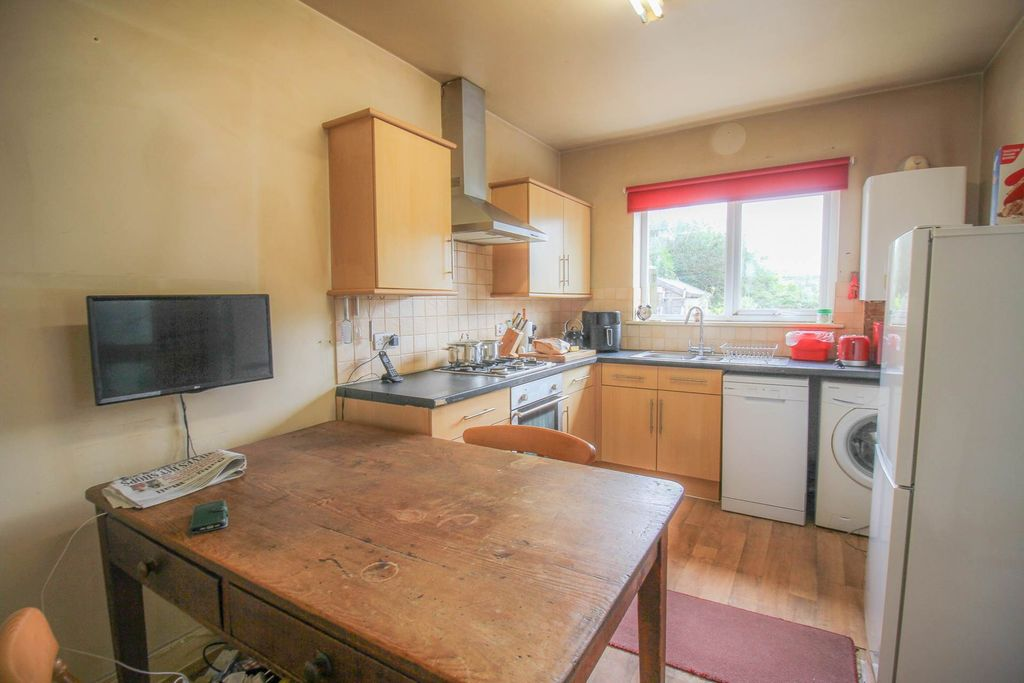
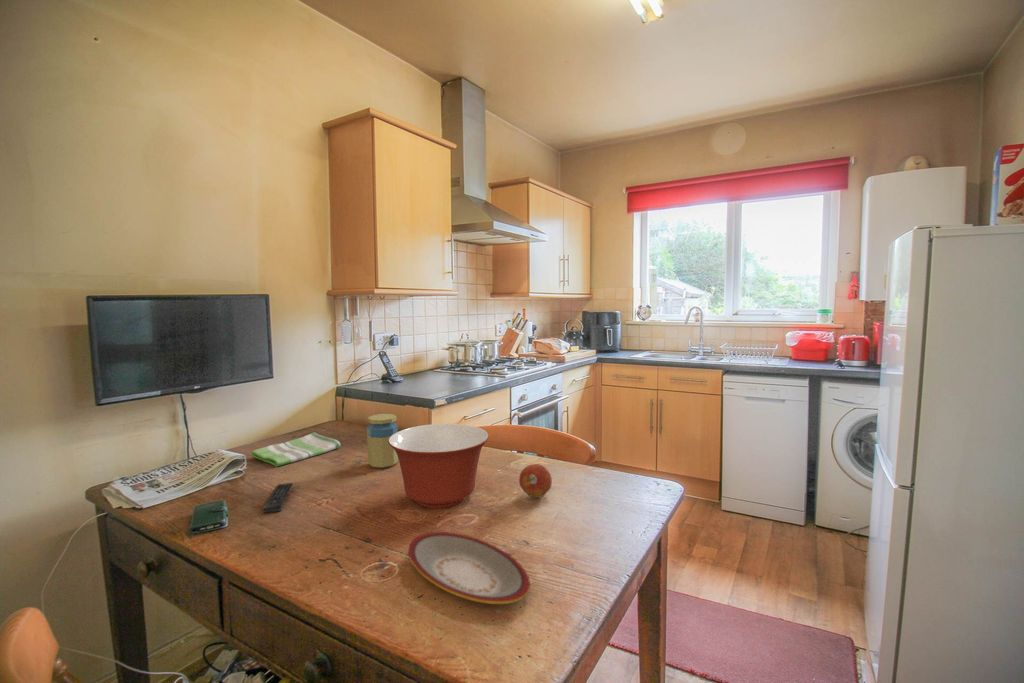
+ plate [407,531,531,605]
+ mixing bowl [388,423,490,509]
+ fruit [518,463,553,499]
+ jar [366,413,399,469]
+ remote control [262,481,294,514]
+ dish towel [251,431,342,468]
